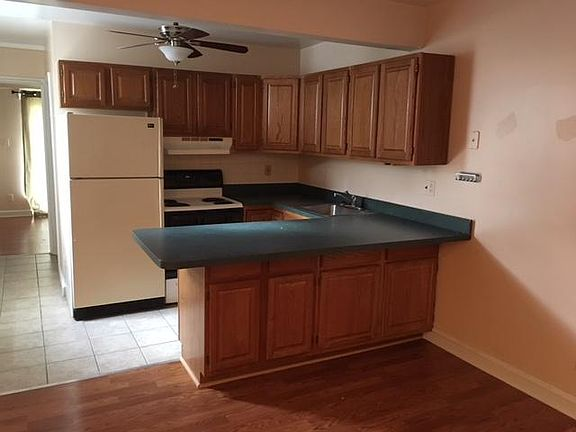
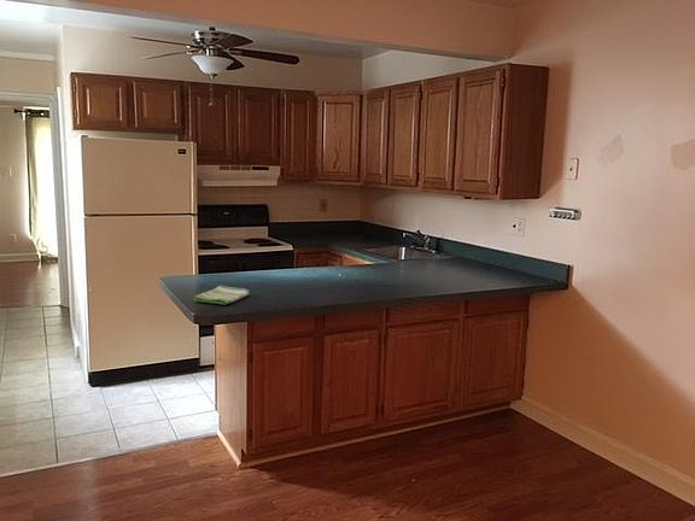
+ dish towel [193,285,251,306]
